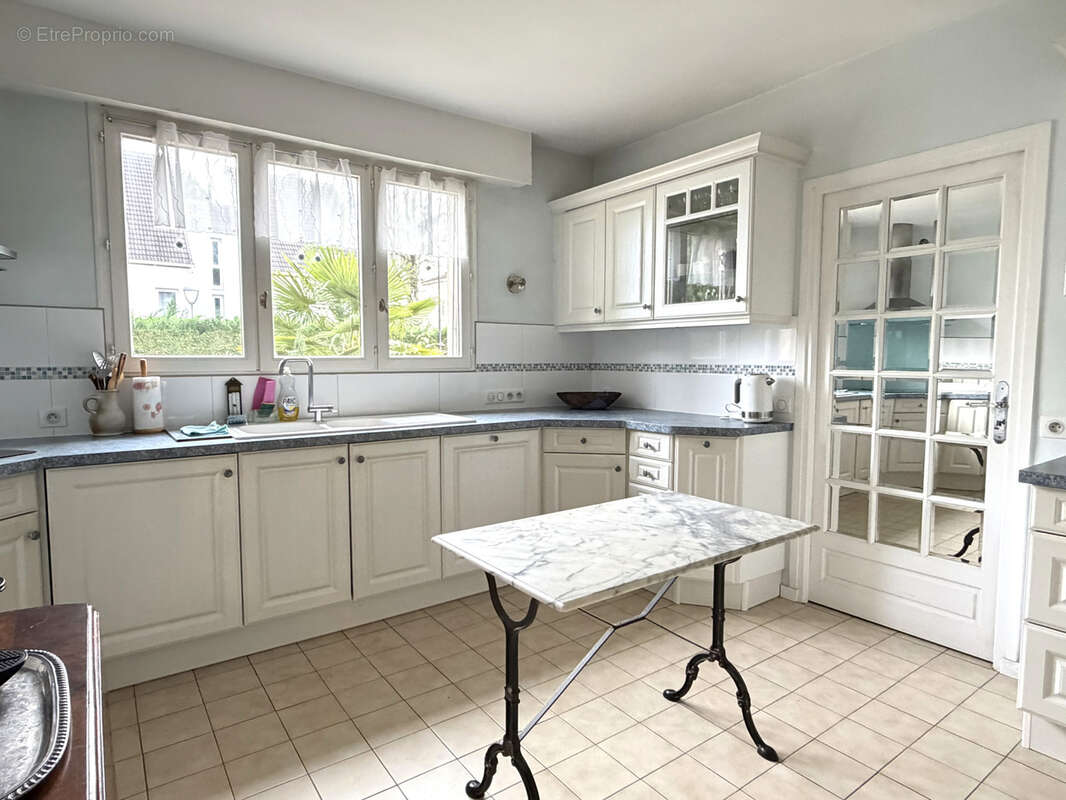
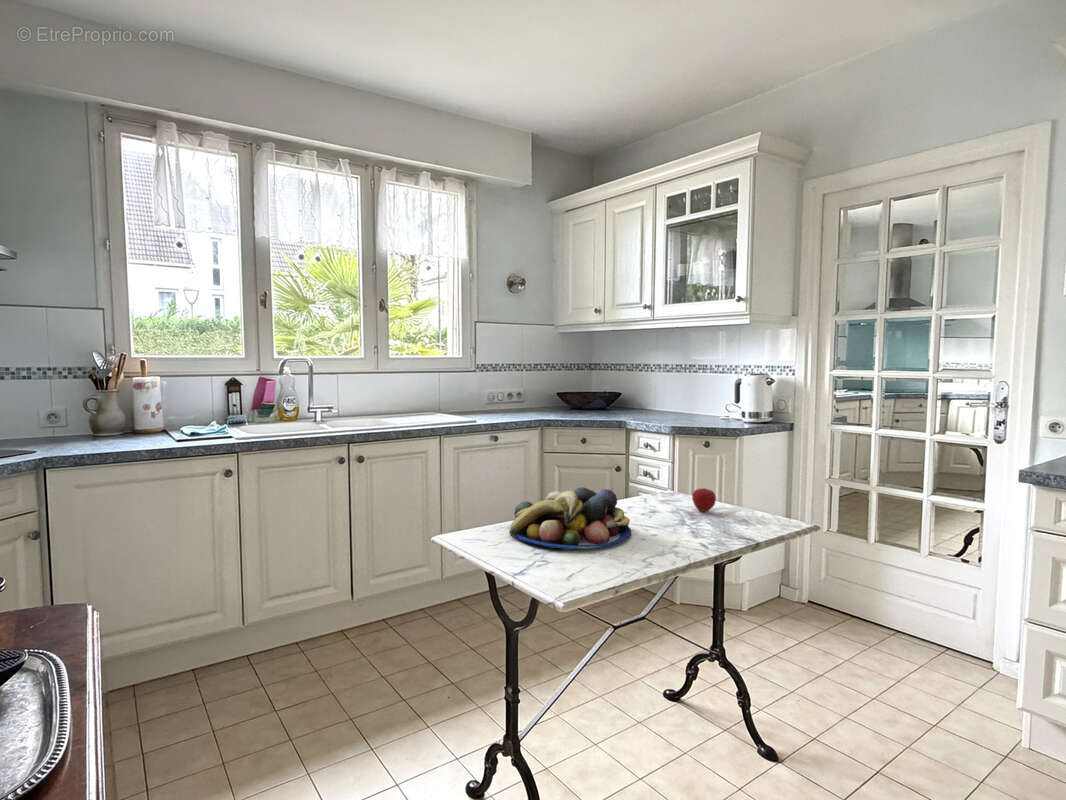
+ apple [691,487,717,513]
+ fruit bowl [508,486,632,550]
